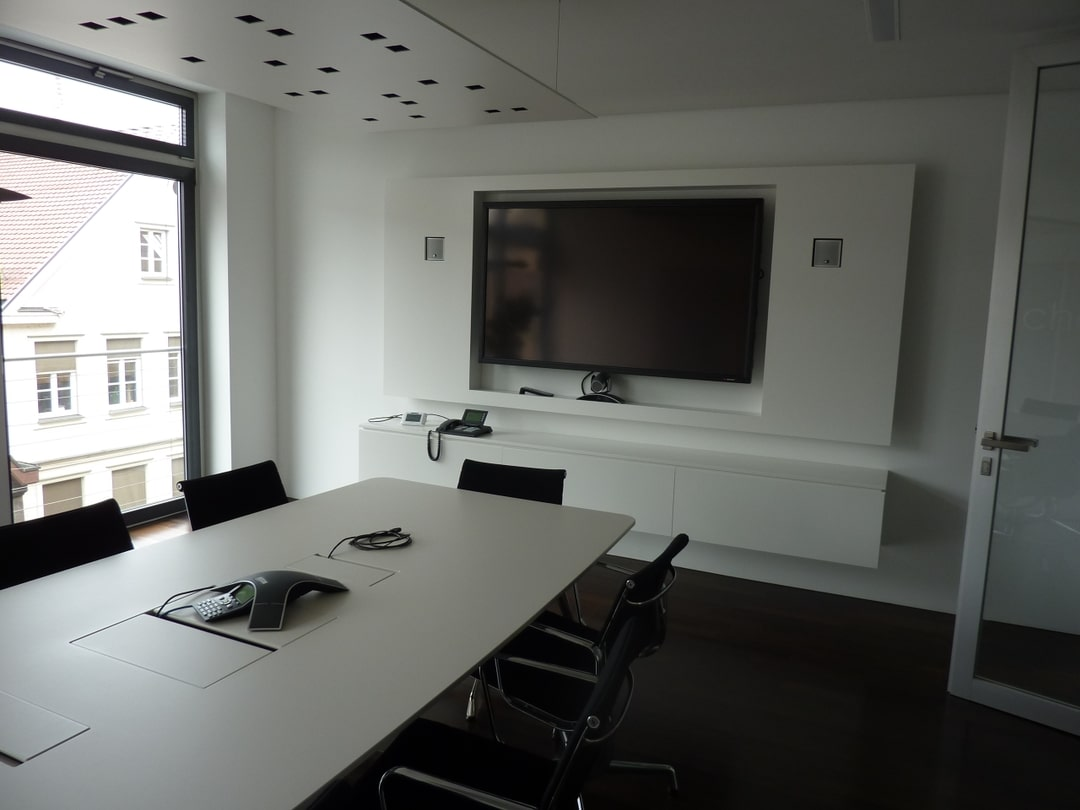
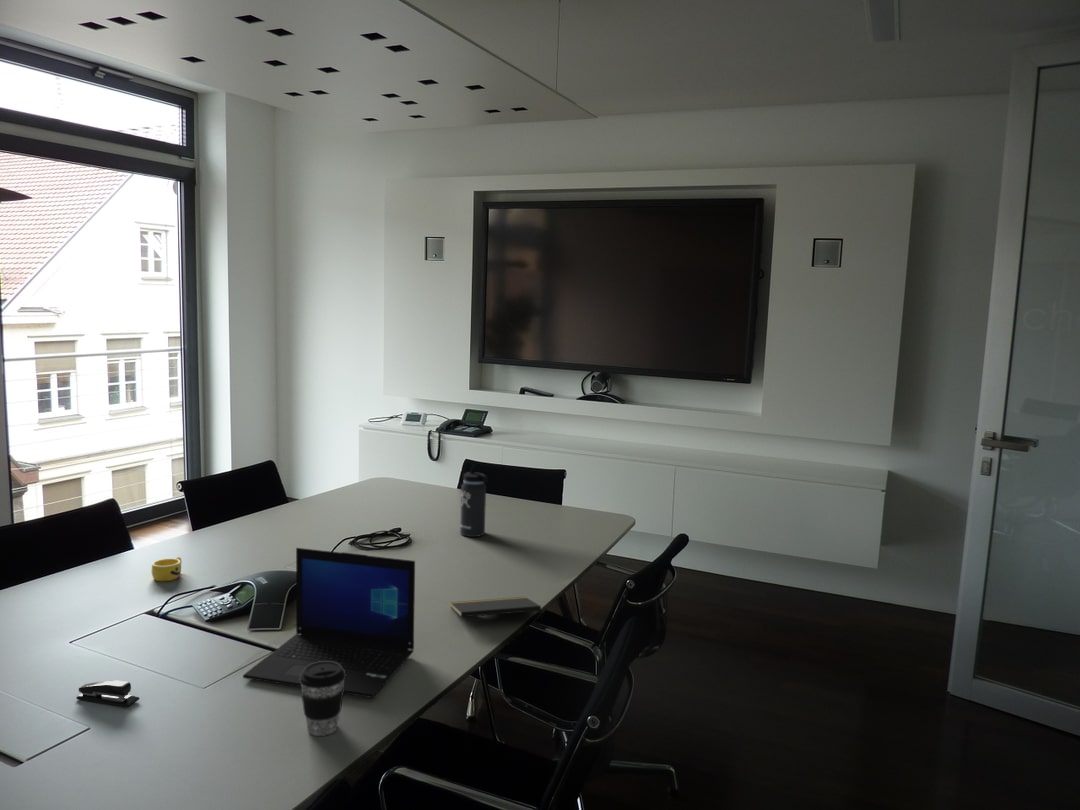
+ coffee cup [299,661,346,737]
+ laptop [242,547,416,699]
+ stapler [75,679,140,708]
+ cup [151,556,182,582]
+ notepad [449,596,543,621]
+ thermos bottle [459,462,490,538]
